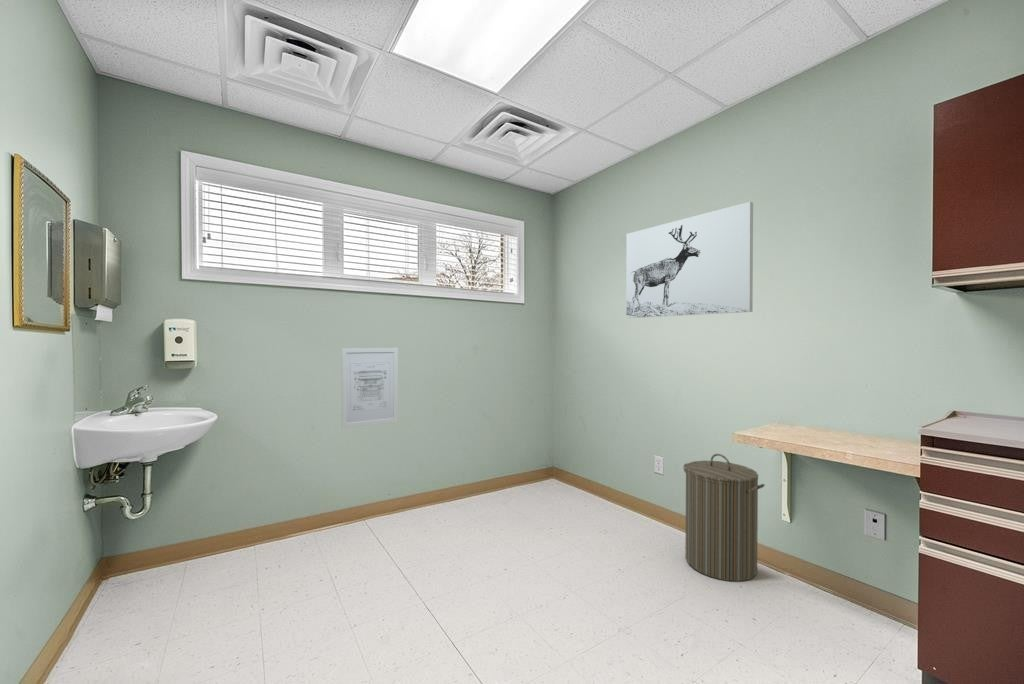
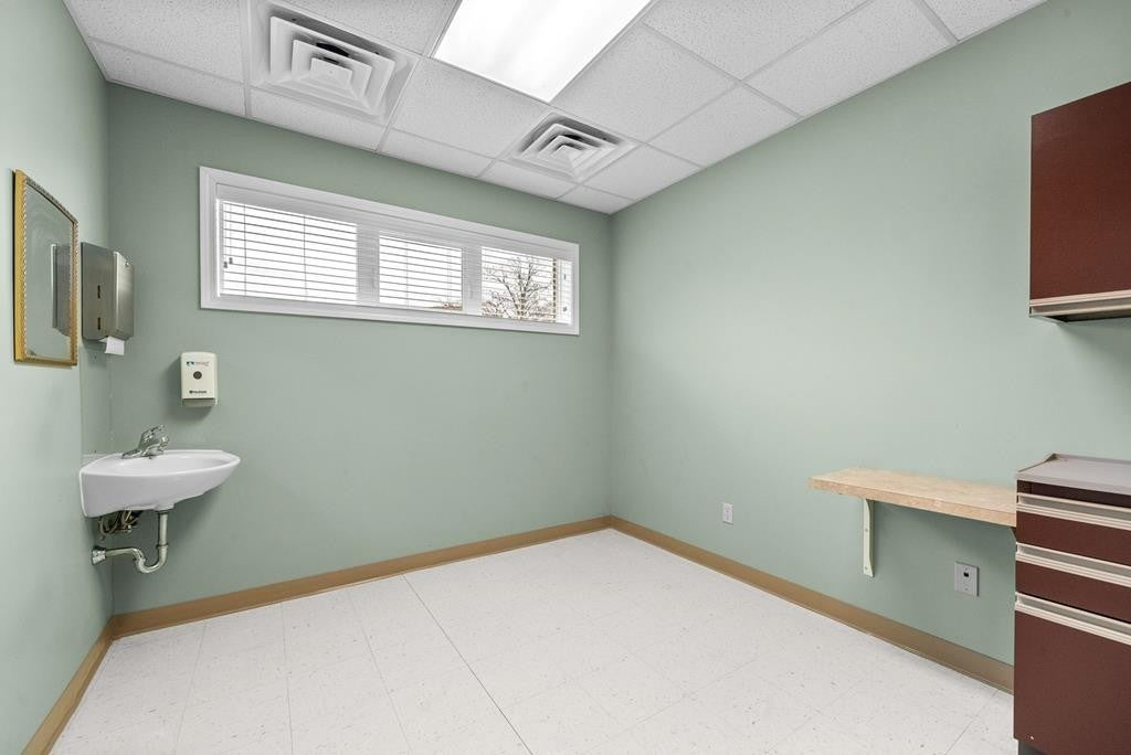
- wall art [341,347,399,429]
- wall art [625,201,754,319]
- laundry hamper [682,453,766,582]
